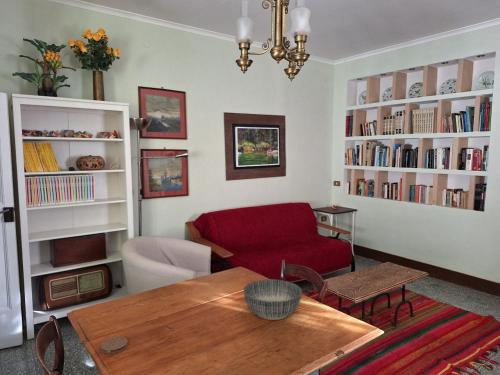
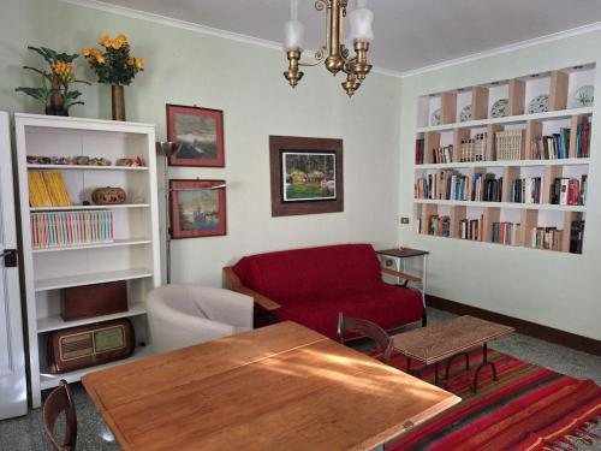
- bowl [243,278,303,321]
- coaster [100,336,129,355]
